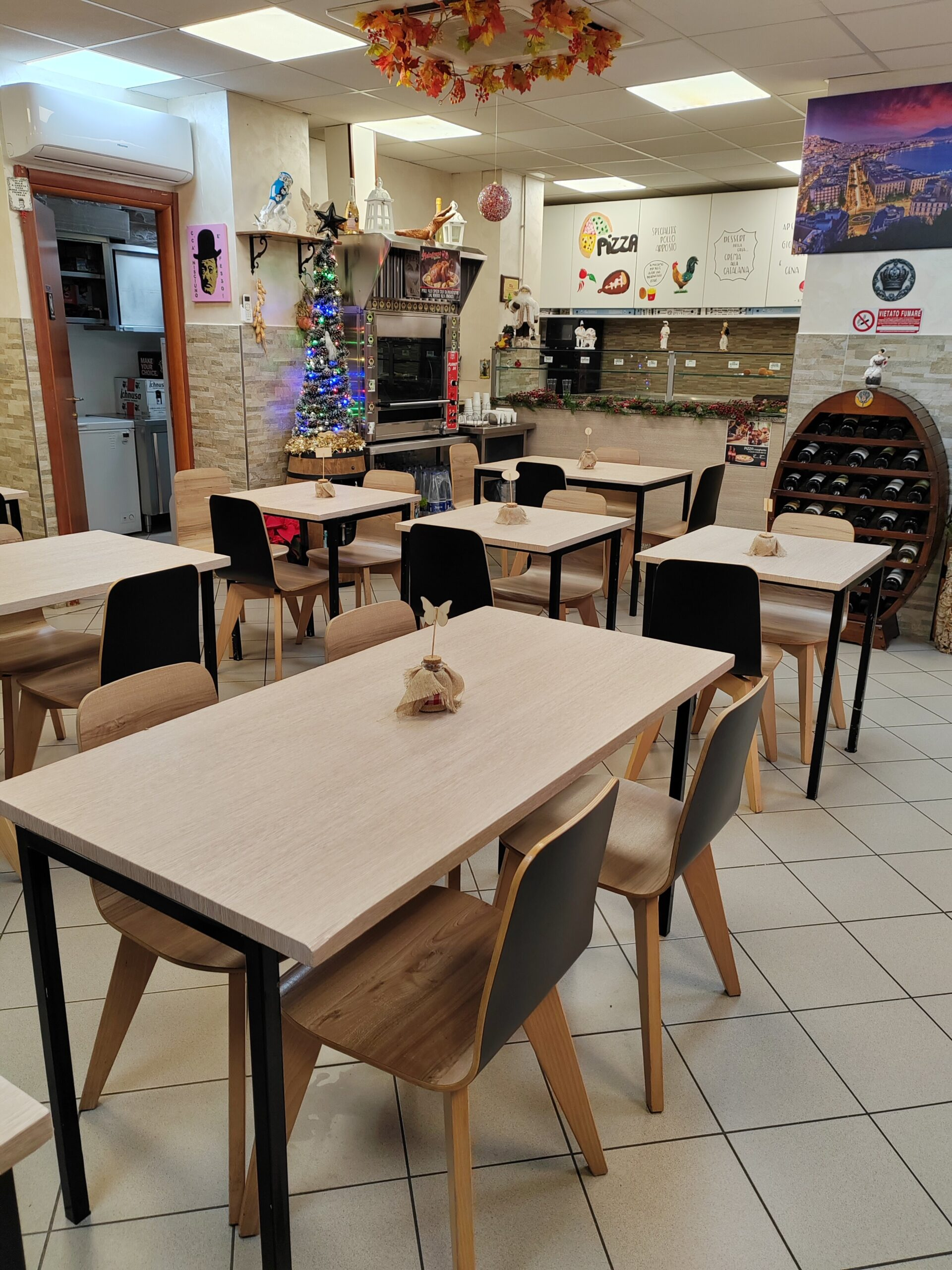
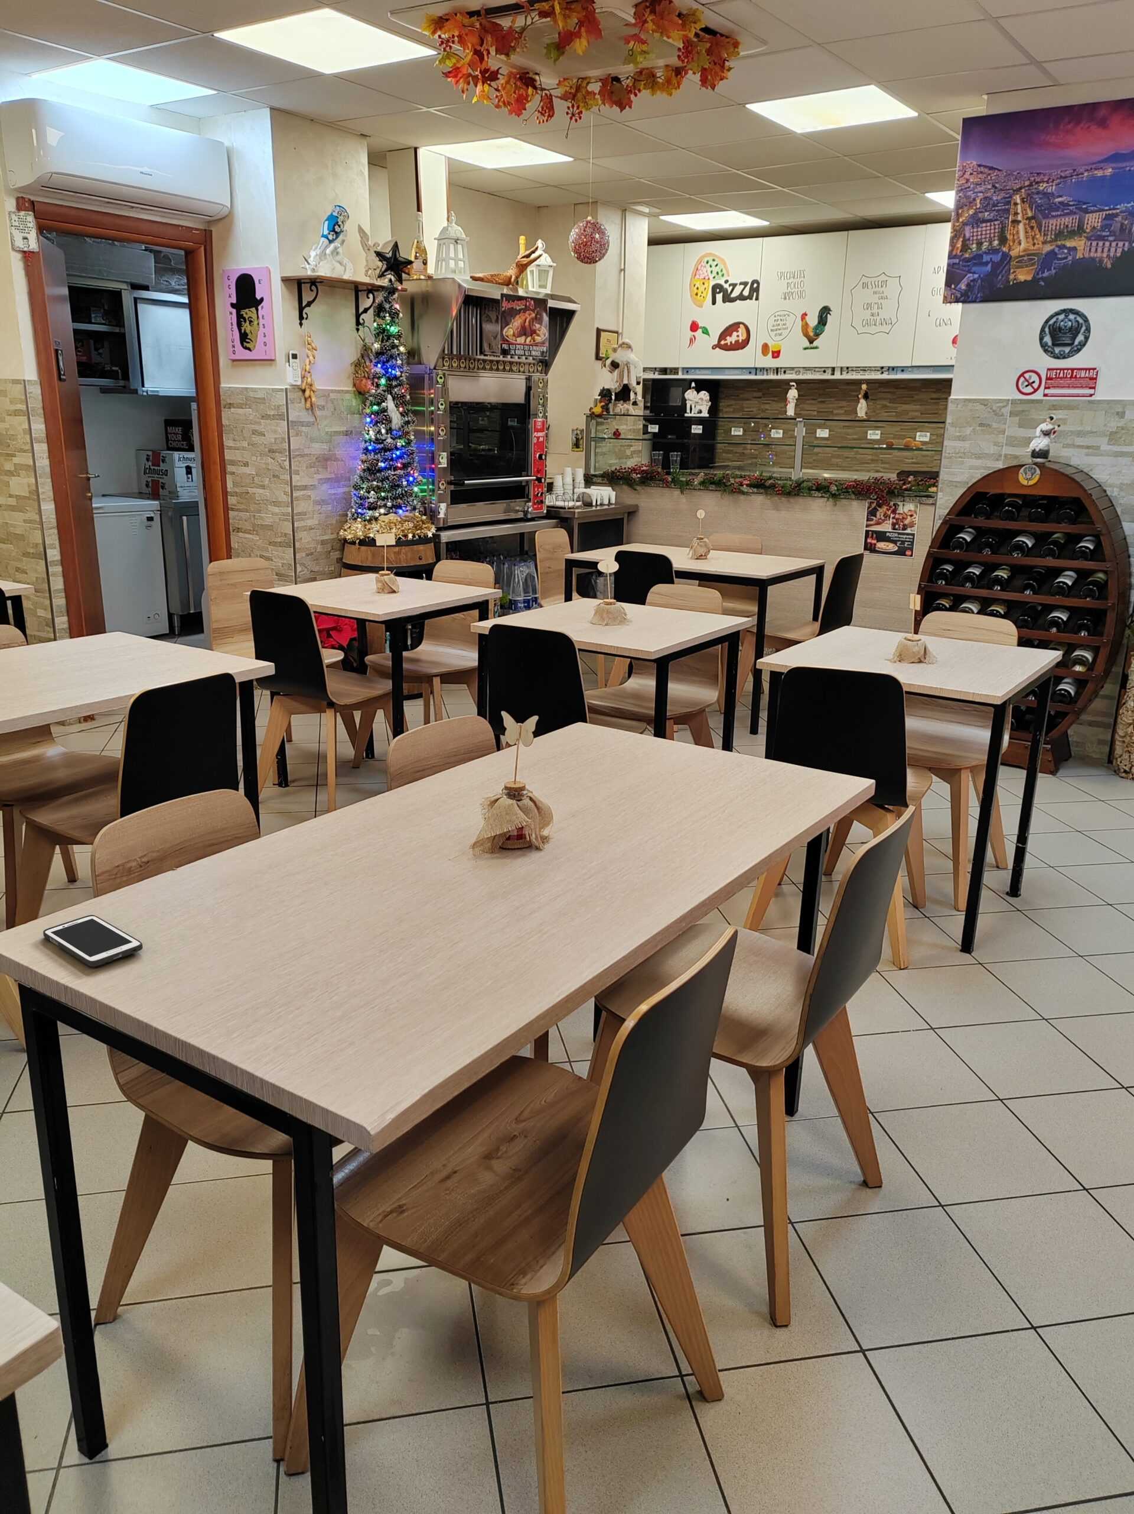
+ cell phone [43,914,143,968]
